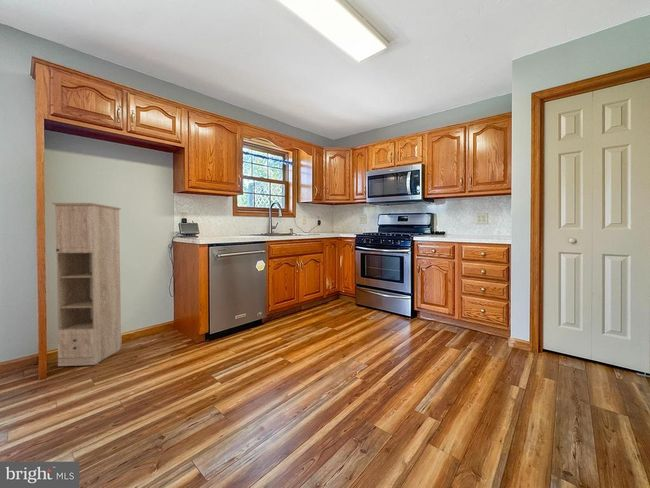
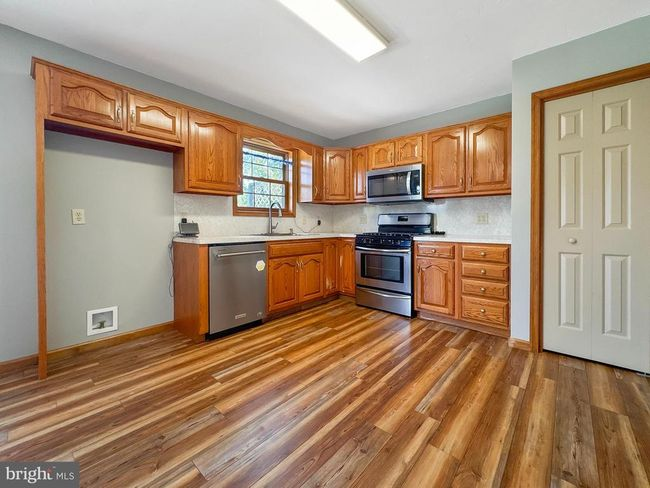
- storage cabinet [51,202,122,367]
